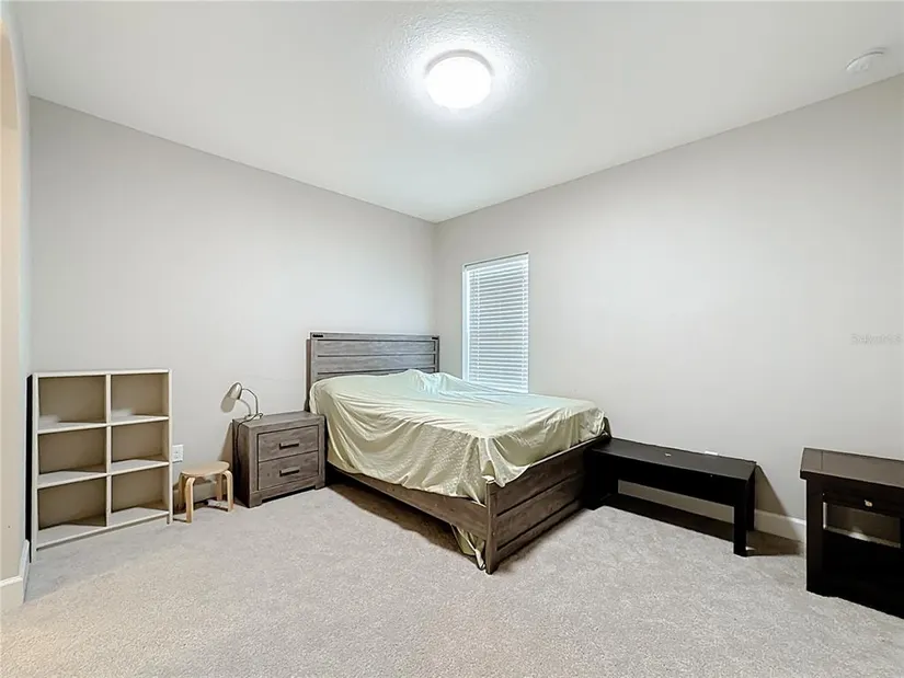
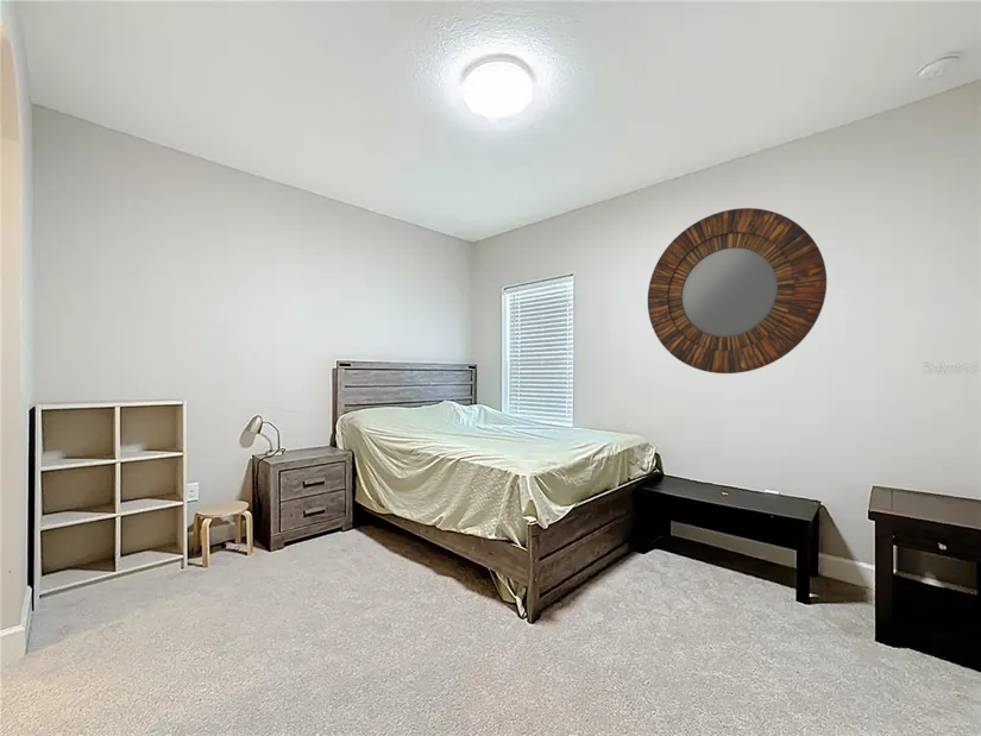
+ home mirror [647,207,828,375]
